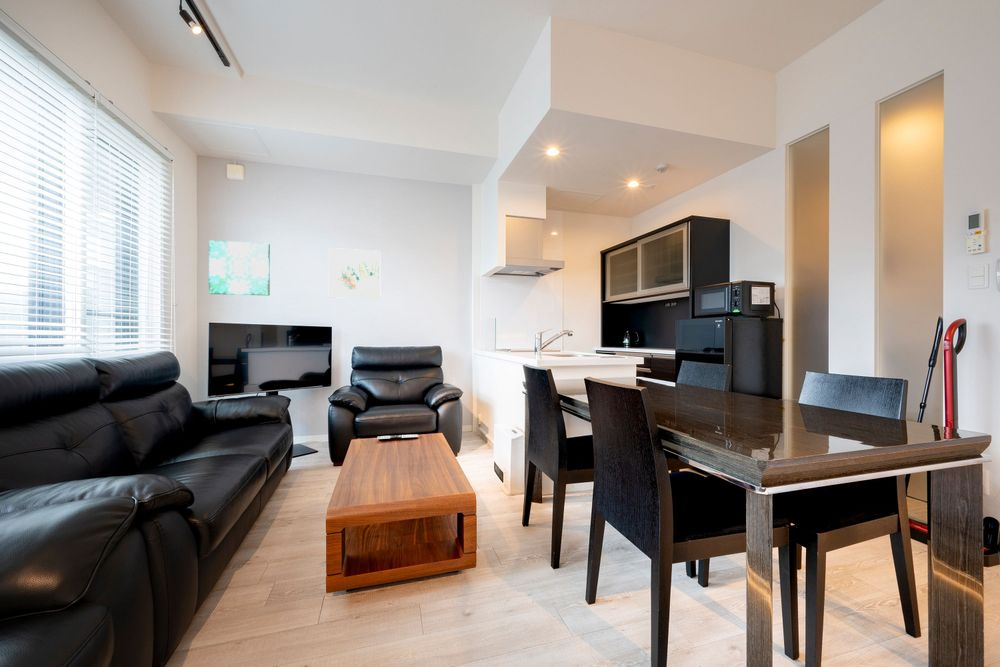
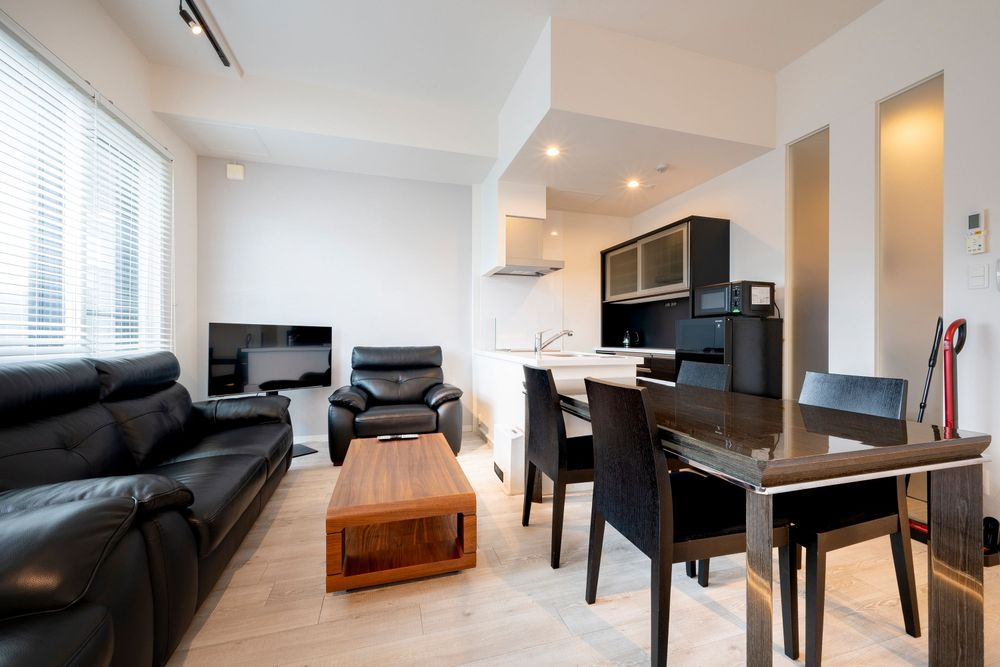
- wall art [208,239,271,296]
- wall art [328,247,381,299]
